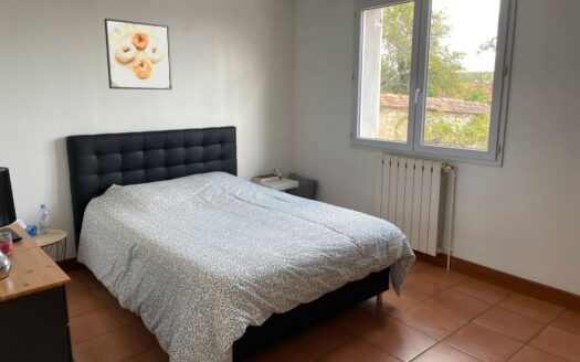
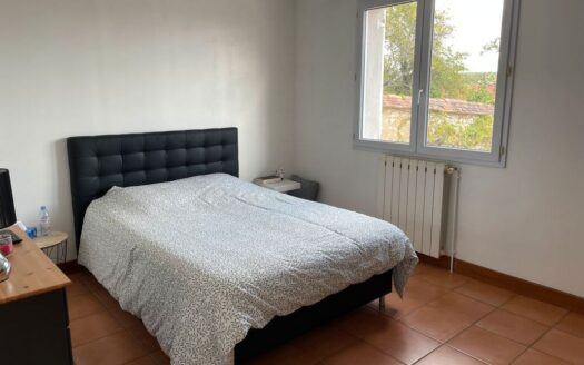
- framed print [103,18,173,91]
